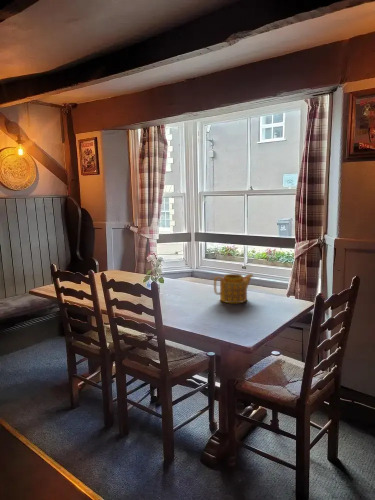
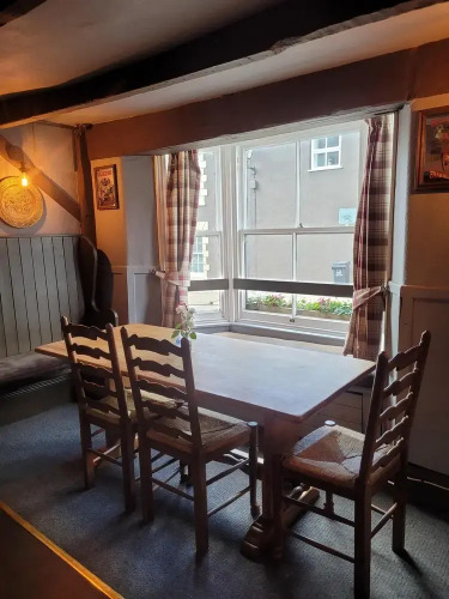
- teapot [213,273,255,304]
